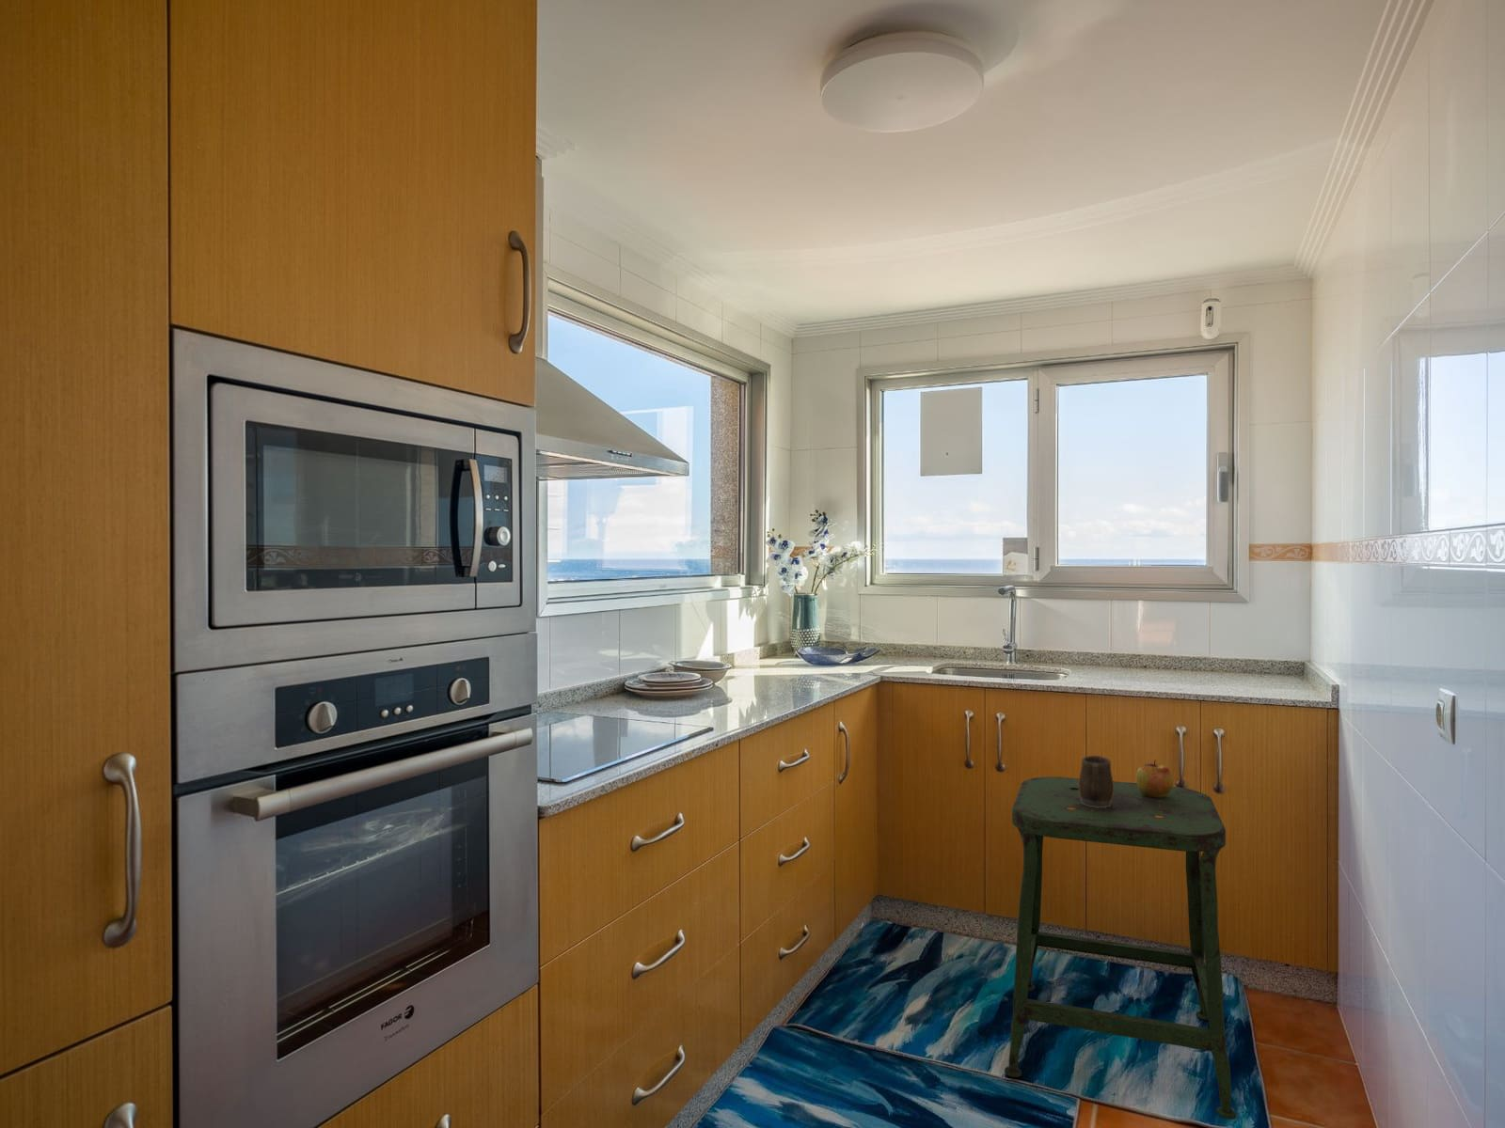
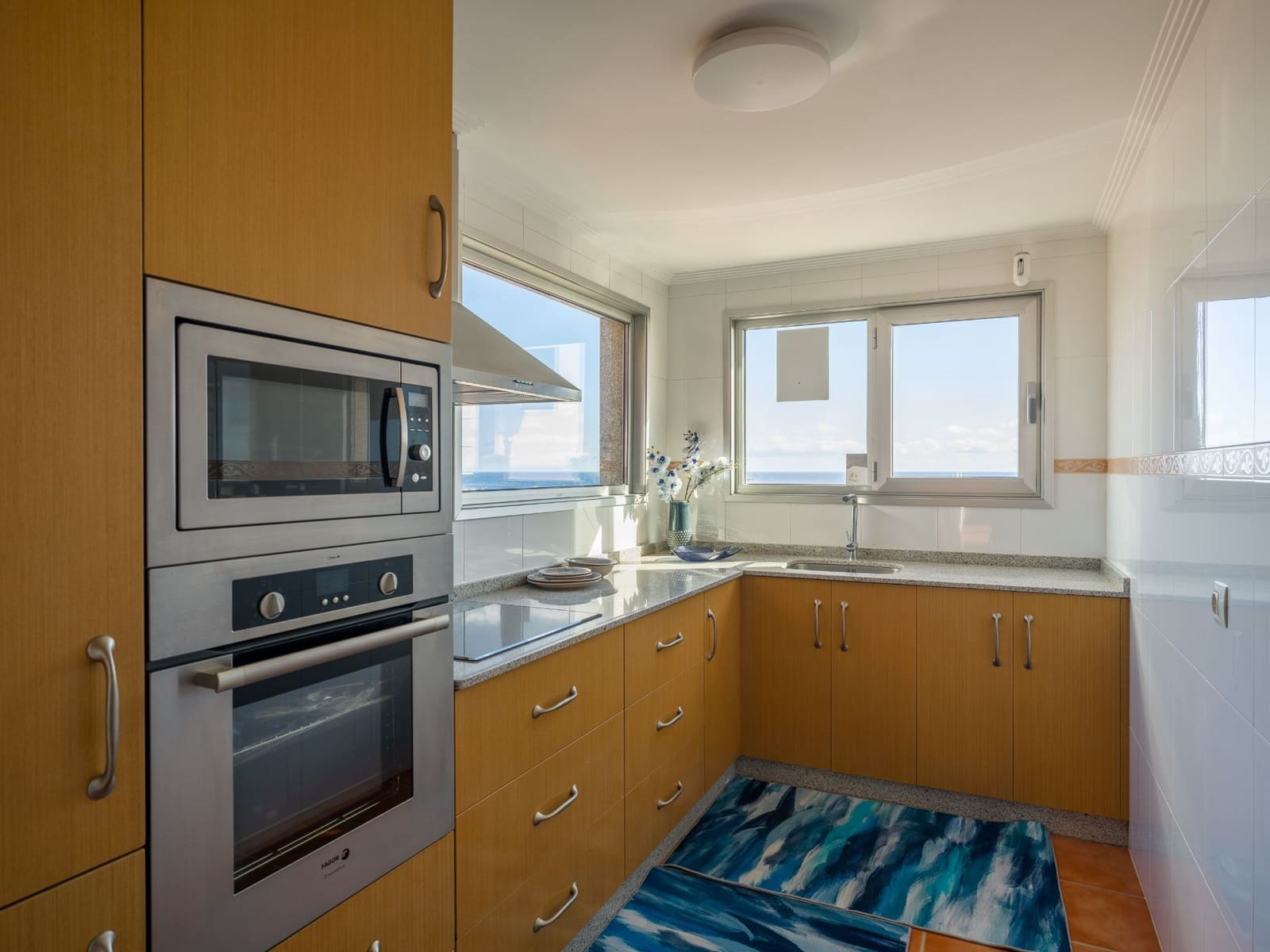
- mug [1078,755,1114,807]
- apple [1135,760,1174,799]
- stool [1004,776,1238,1121]
